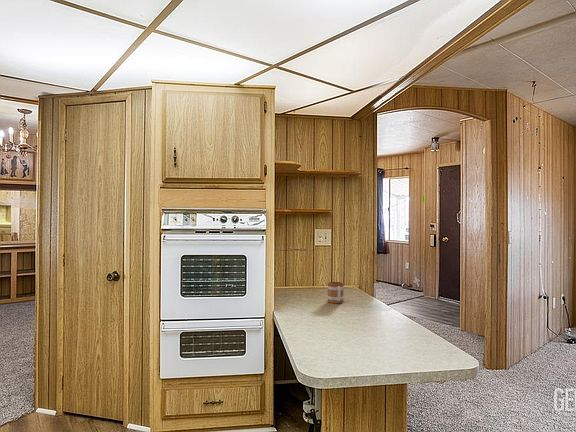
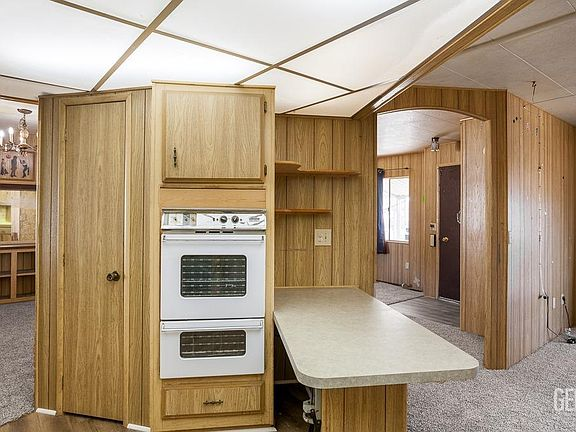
- mug [326,281,345,304]
